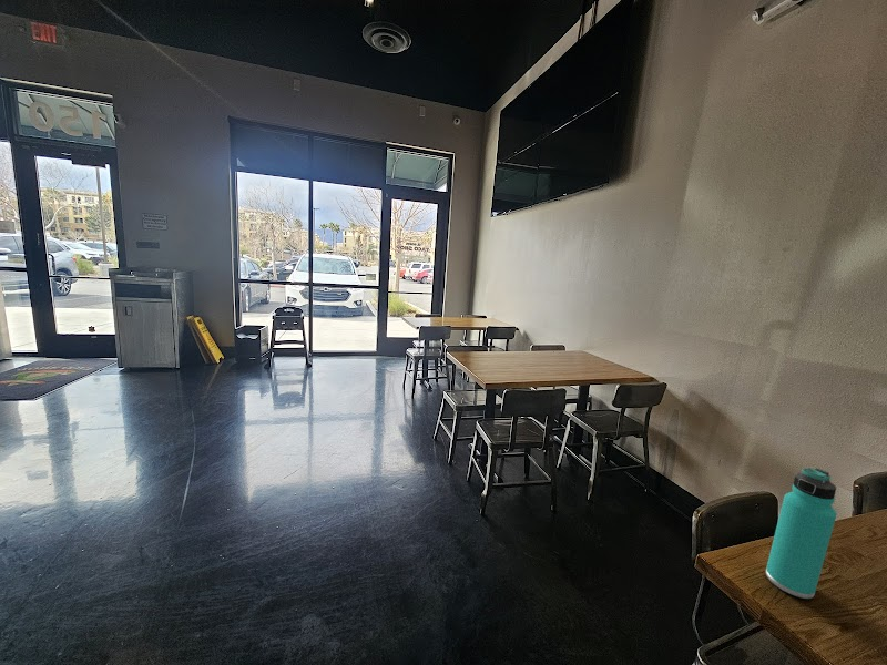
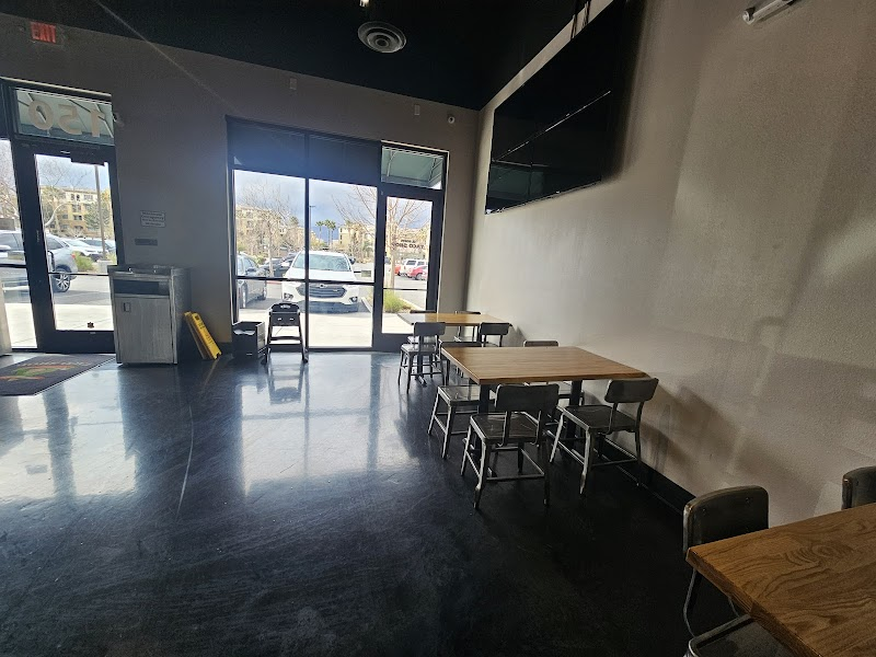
- thermos bottle [764,467,837,600]
